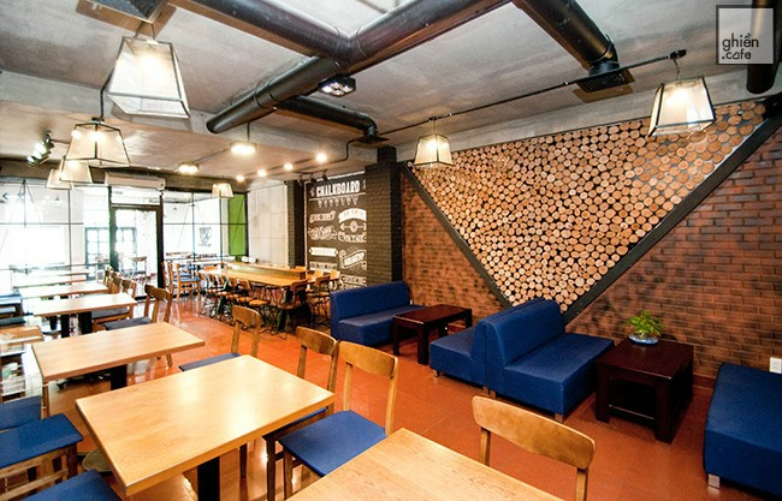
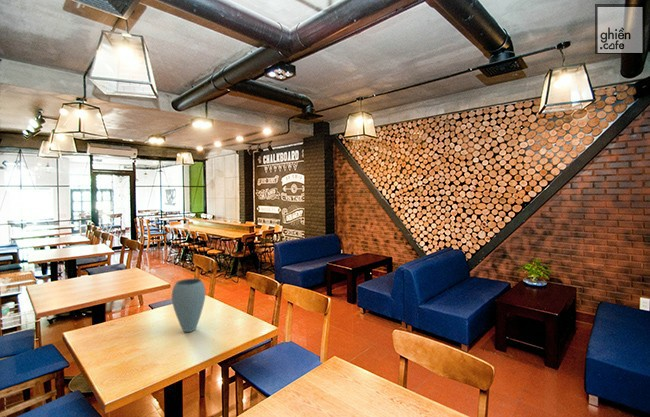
+ vase [171,278,206,333]
